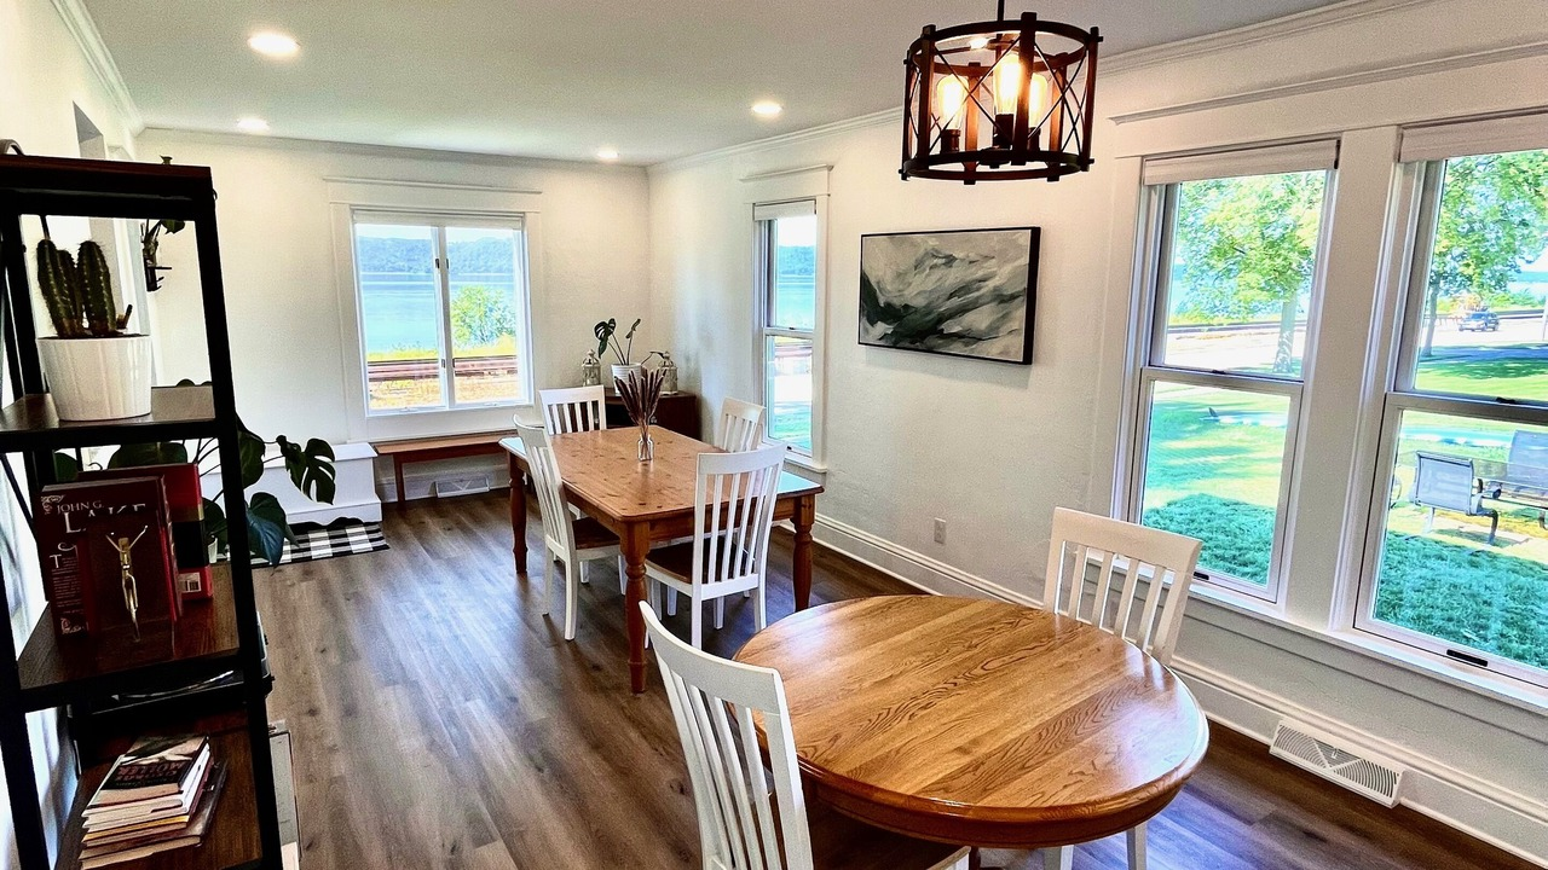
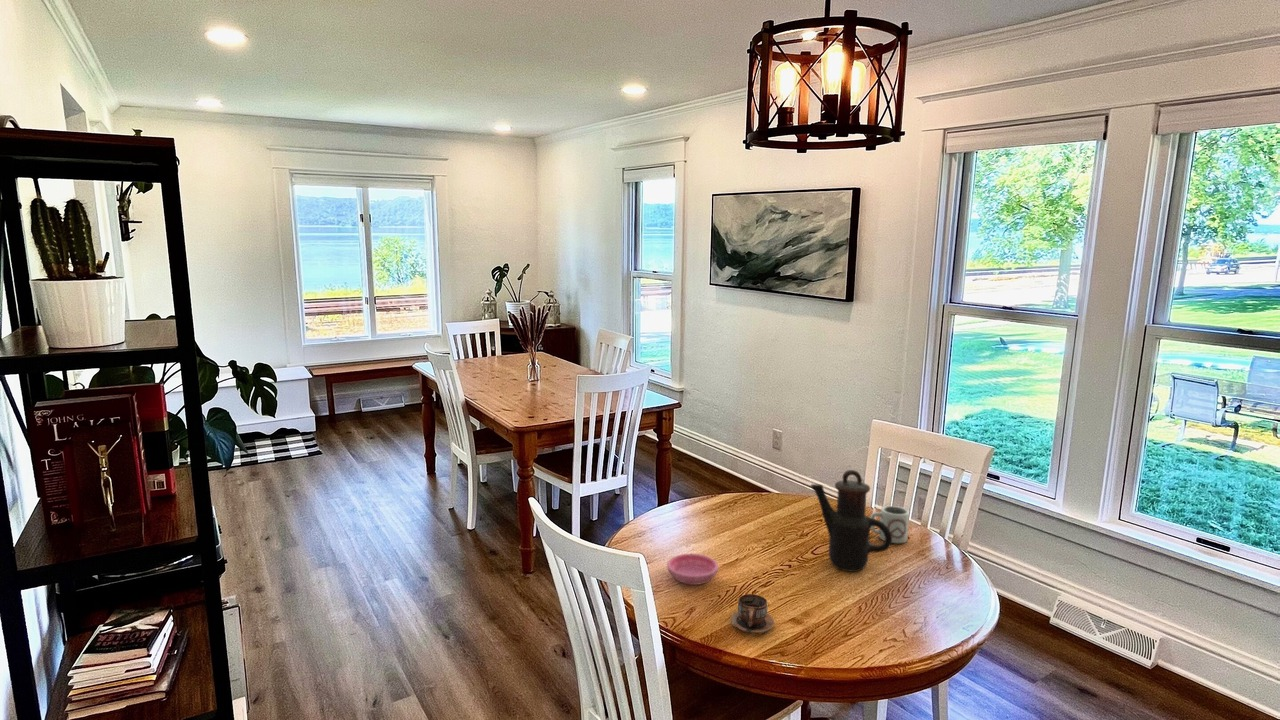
+ teapot [809,469,892,573]
+ cup [870,505,910,544]
+ saucer [666,553,719,586]
+ cup [730,593,775,635]
